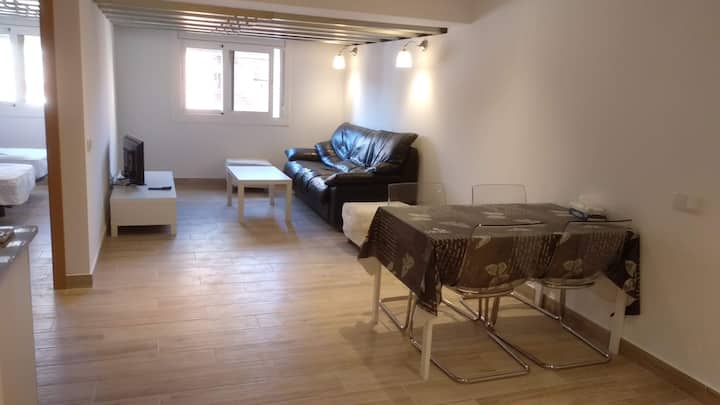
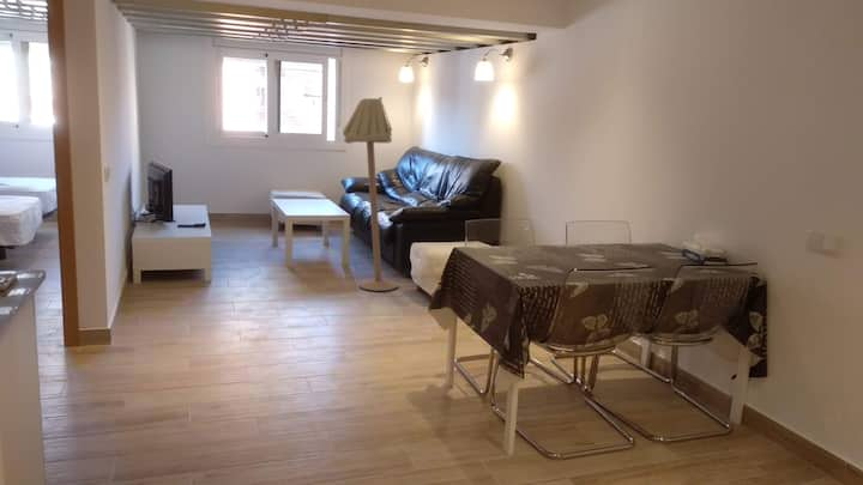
+ floor lamp [342,96,399,292]
